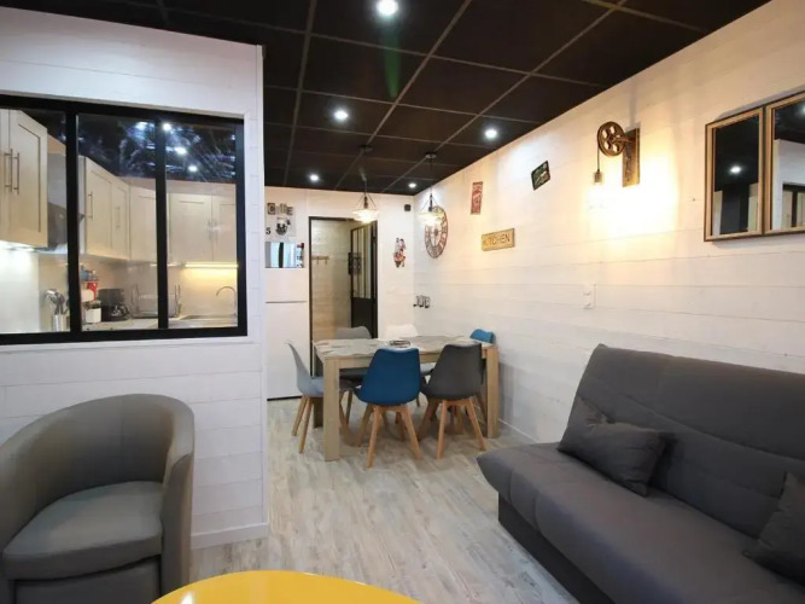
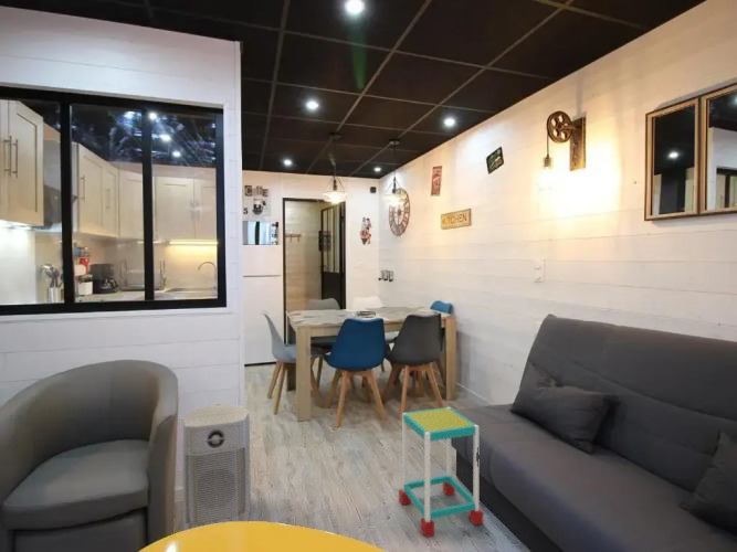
+ side table [398,406,484,538]
+ air purifier [182,403,252,531]
